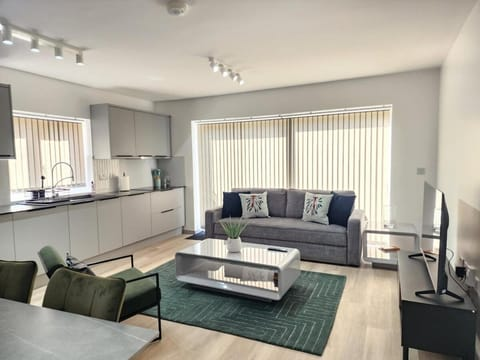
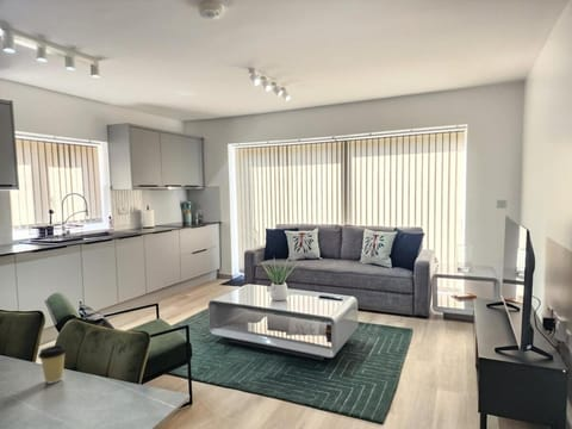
+ coffee cup [37,344,68,385]
